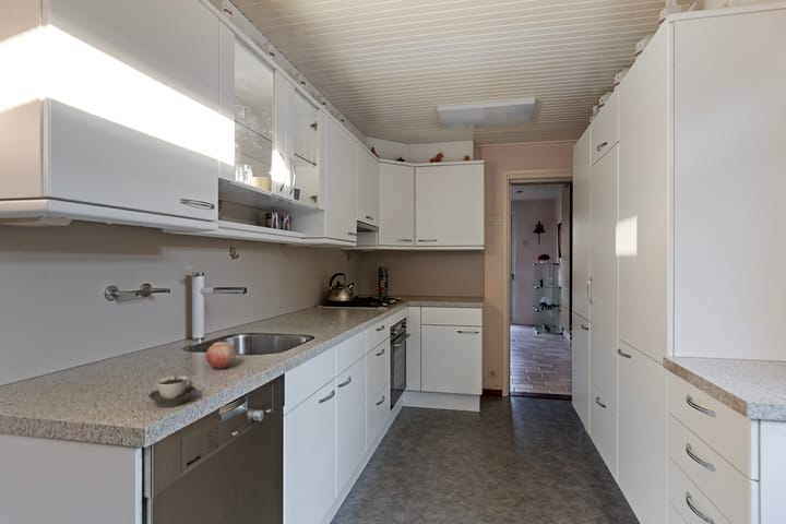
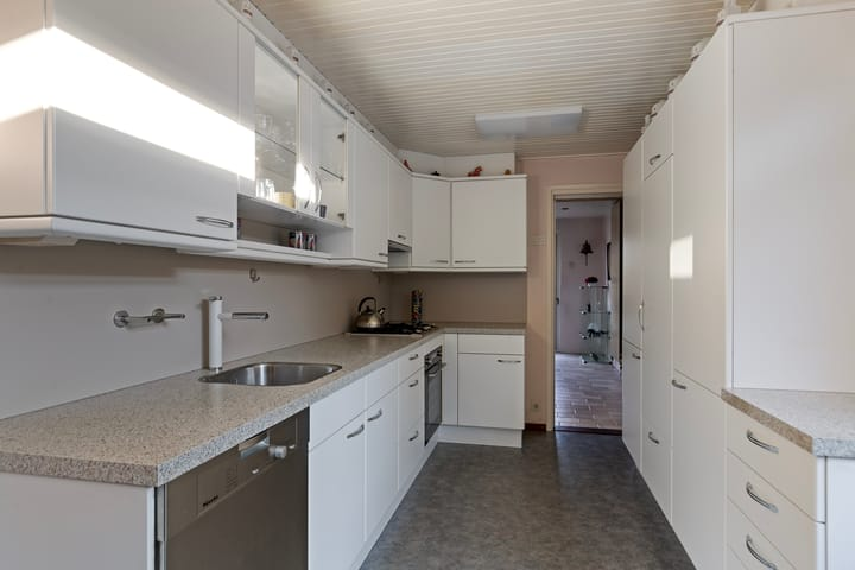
- fruit [205,341,237,370]
- cup [147,376,198,407]
